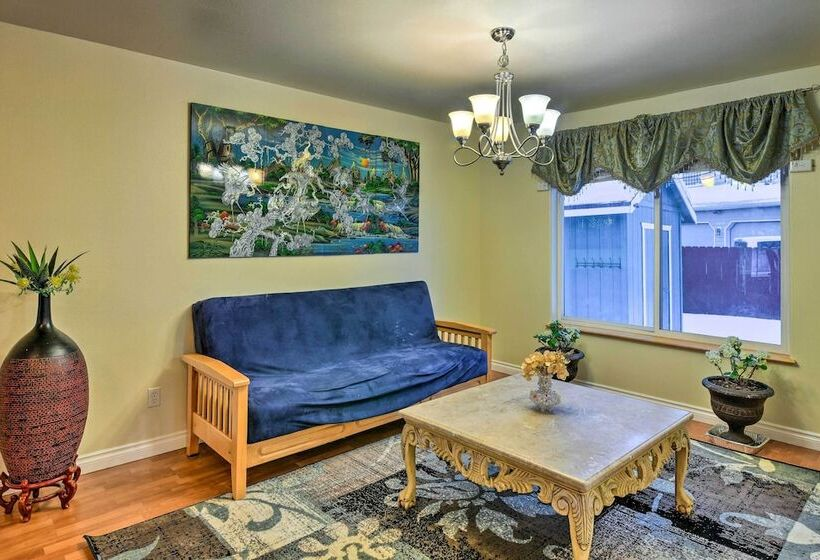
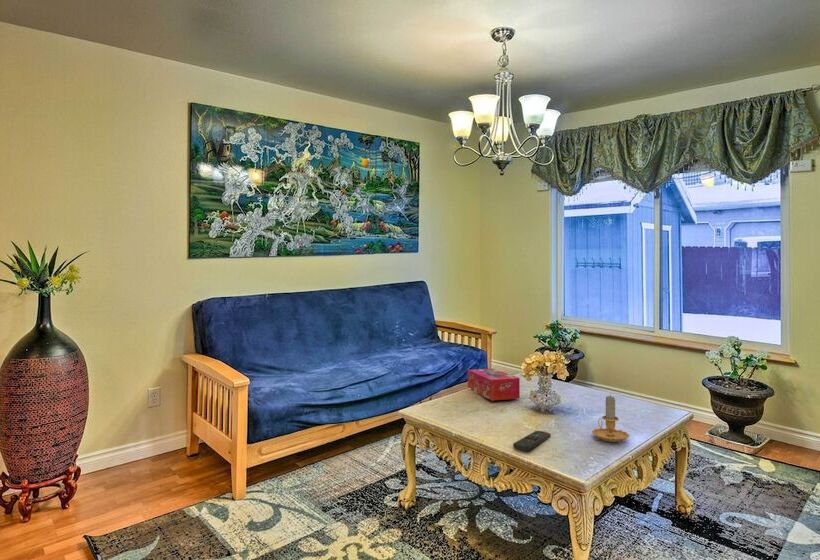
+ tissue box [467,367,521,402]
+ remote control [512,430,552,452]
+ candle [591,393,630,443]
